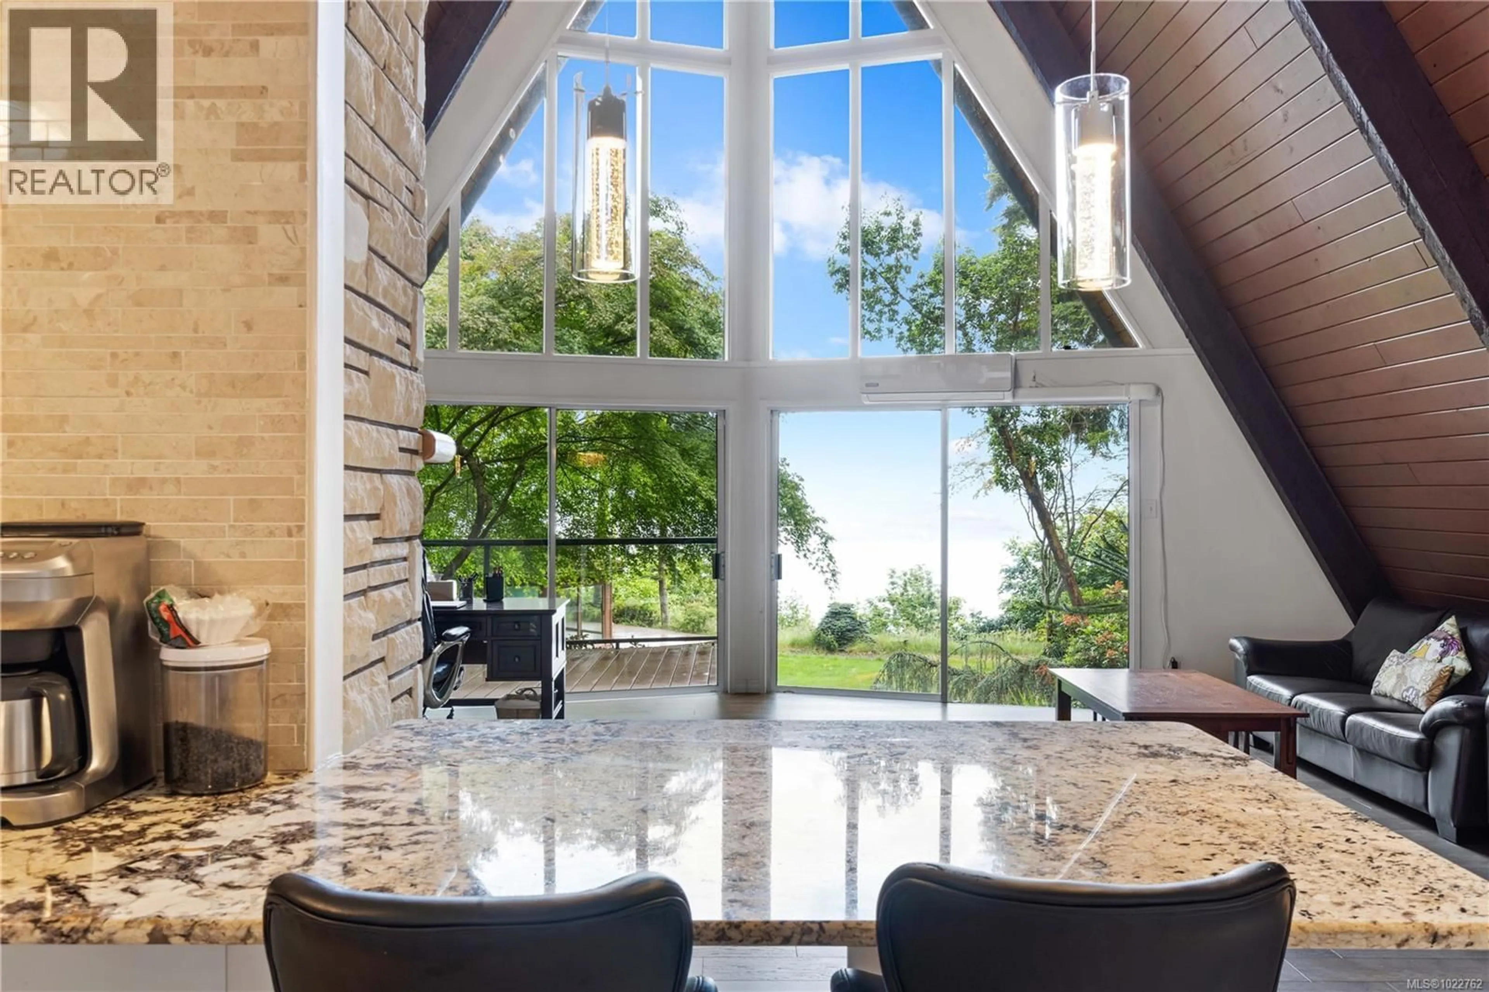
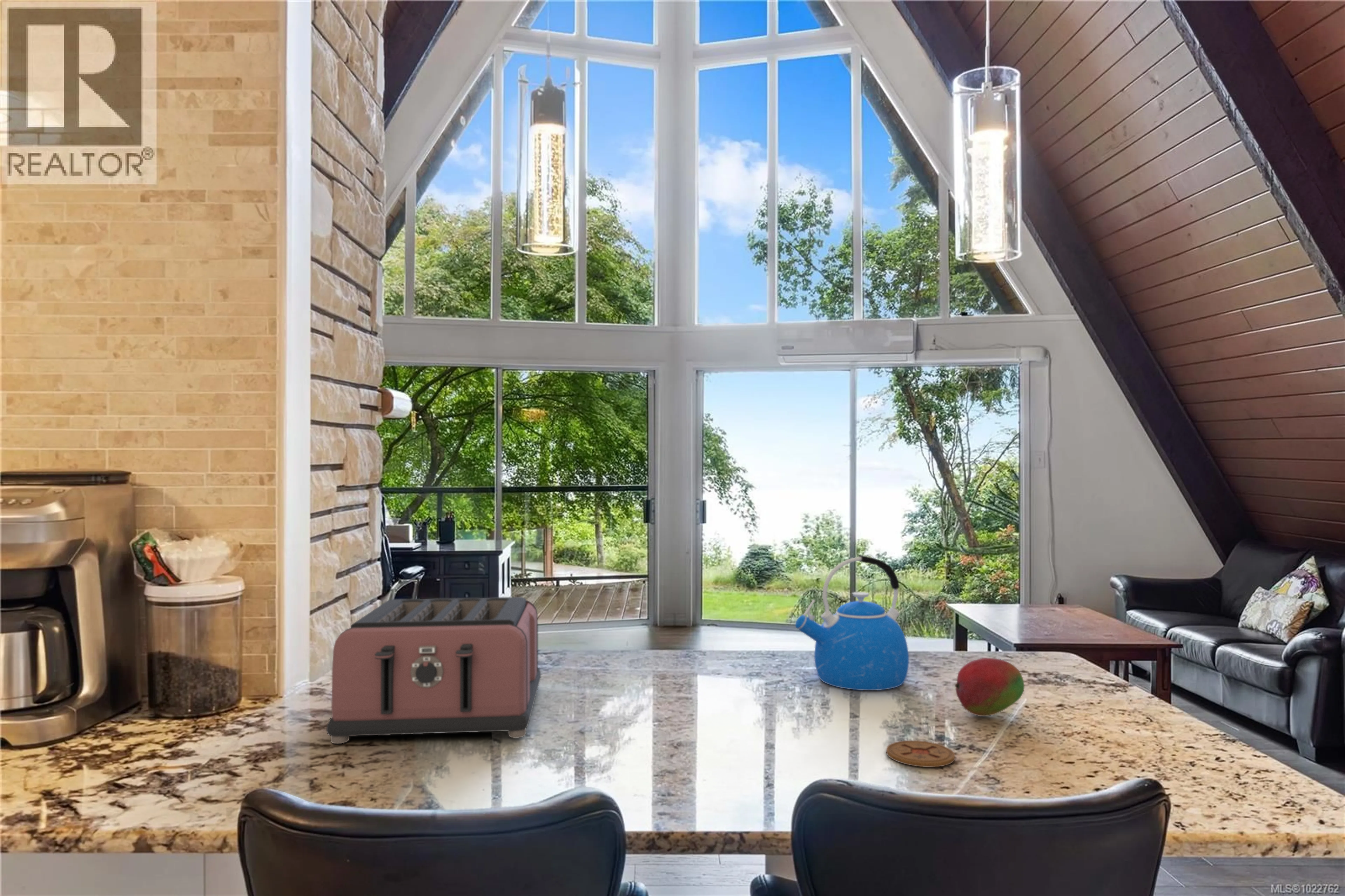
+ kettle [795,554,909,691]
+ coaster [886,740,956,767]
+ toaster [326,597,541,744]
+ fruit [954,658,1025,717]
